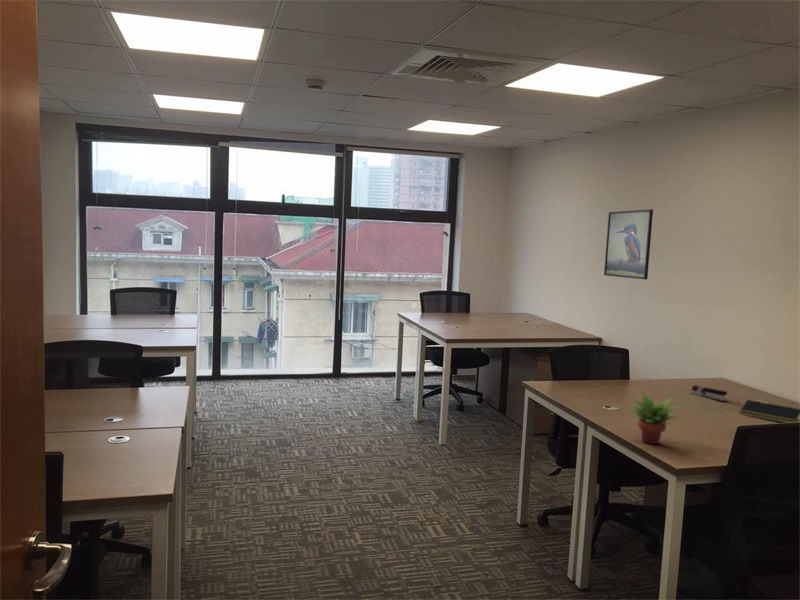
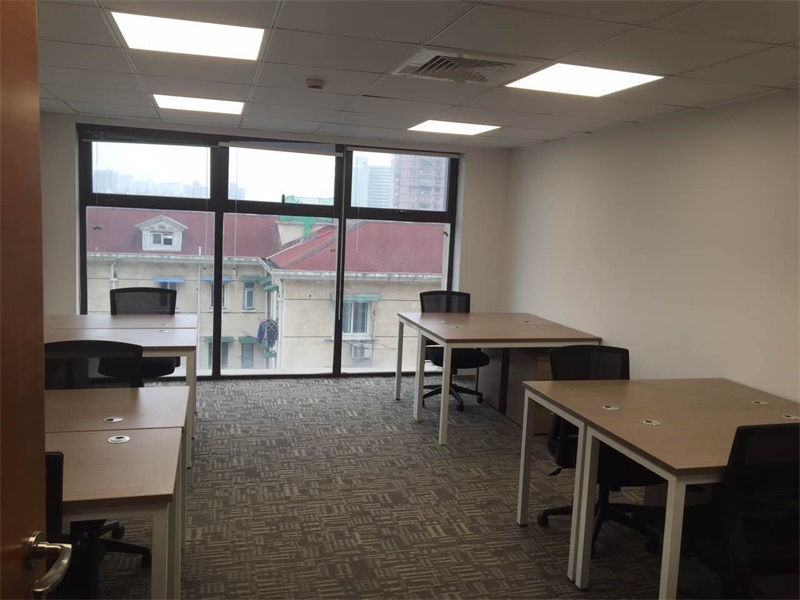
- stapler [690,384,728,402]
- notepad [739,399,800,424]
- succulent plant [628,391,683,445]
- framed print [603,208,654,280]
